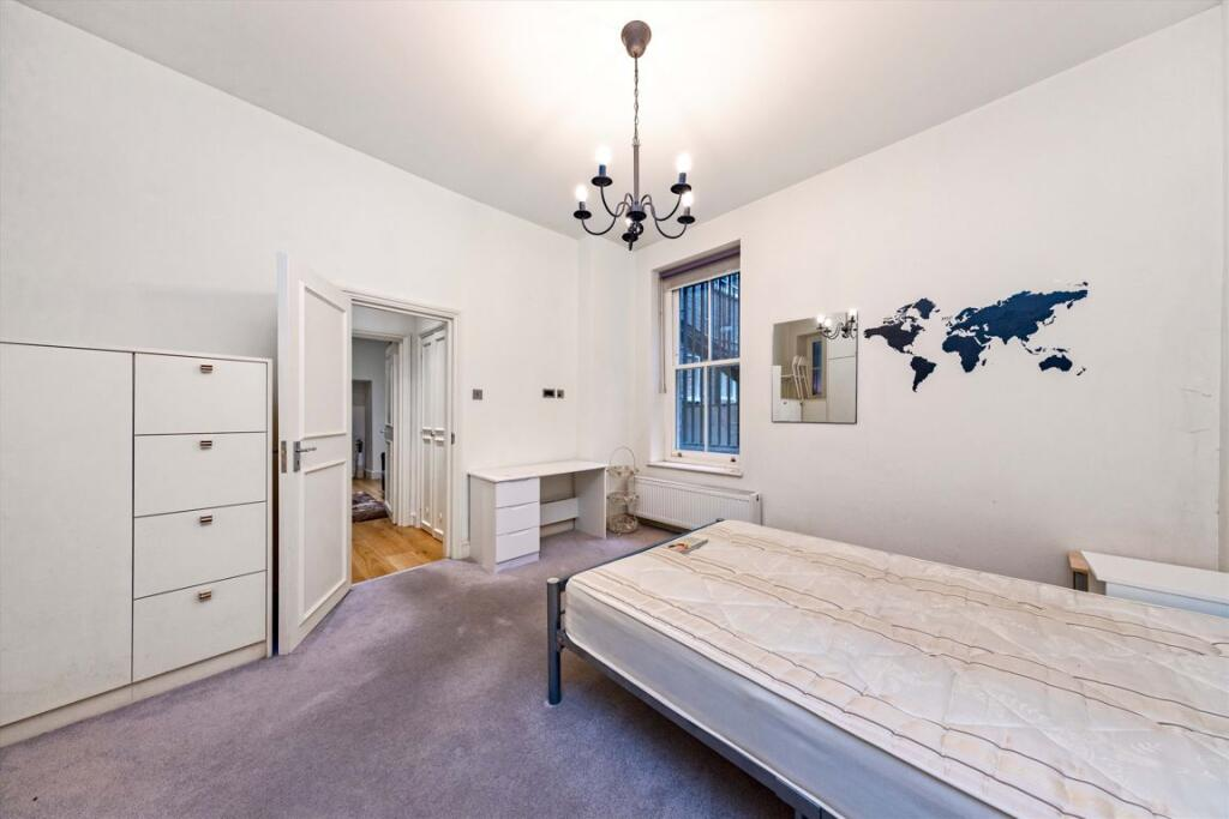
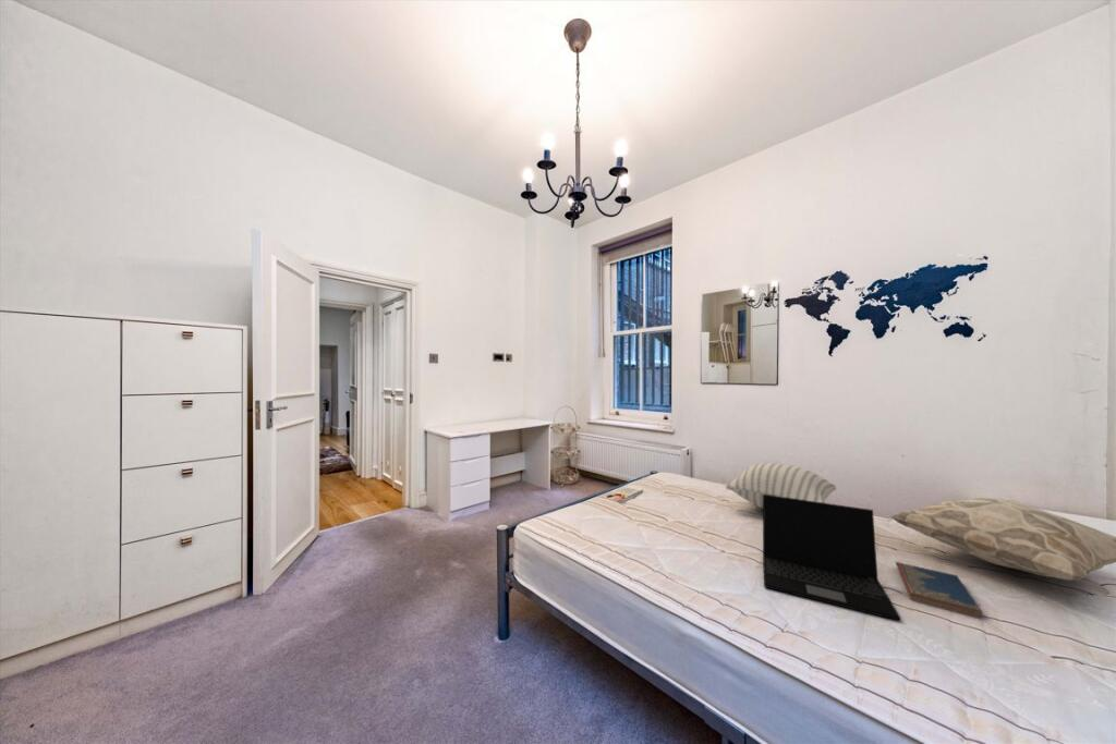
+ pillow [725,462,837,510]
+ laptop [762,495,901,622]
+ hardcover book [895,561,983,620]
+ decorative pillow [889,497,1116,582]
